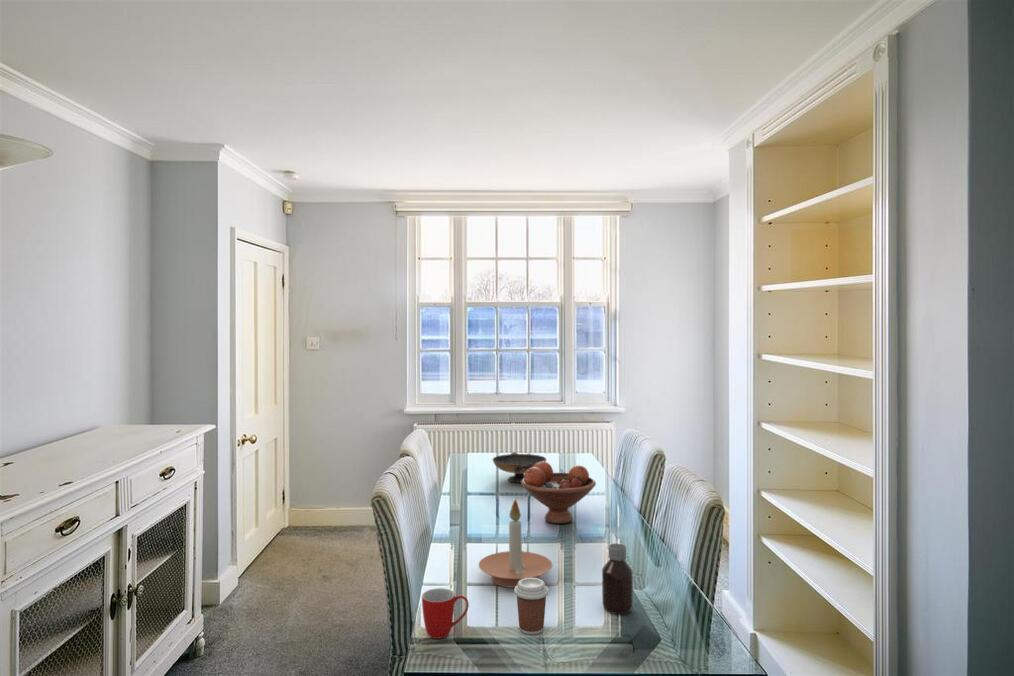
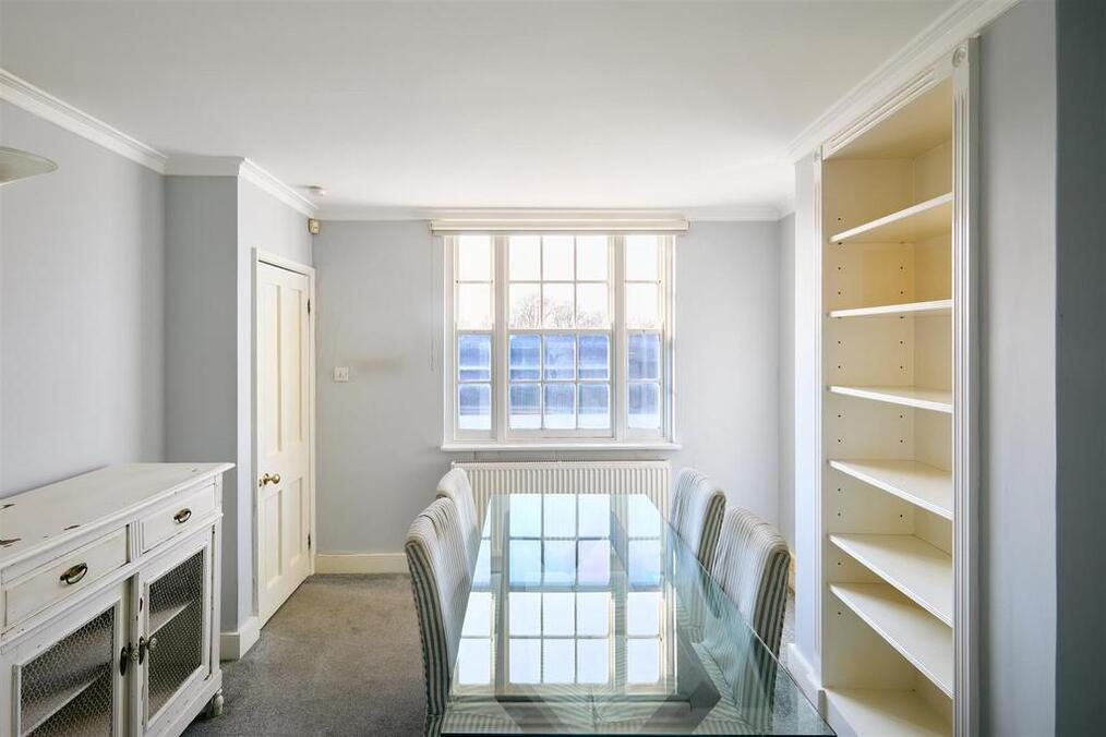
- coffee cup [513,578,550,635]
- bottle [601,543,634,615]
- mug [421,587,470,640]
- fruit bowl [520,461,597,525]
- decorative bowl [491,451,548,484]
- candle holder [478,498,553,589]
